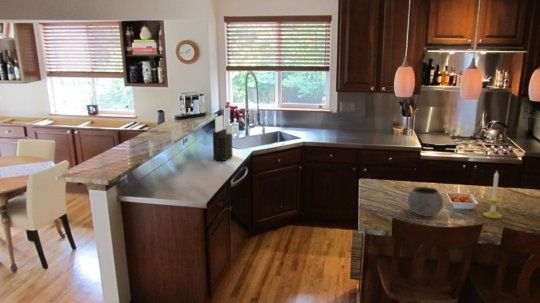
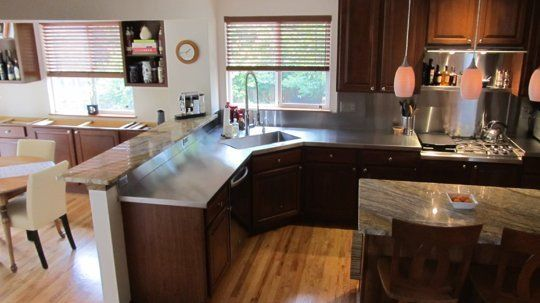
- candle [482,170,503,219]
- knife block [212,114,234,162]
- bowl [407,186,444,217]
